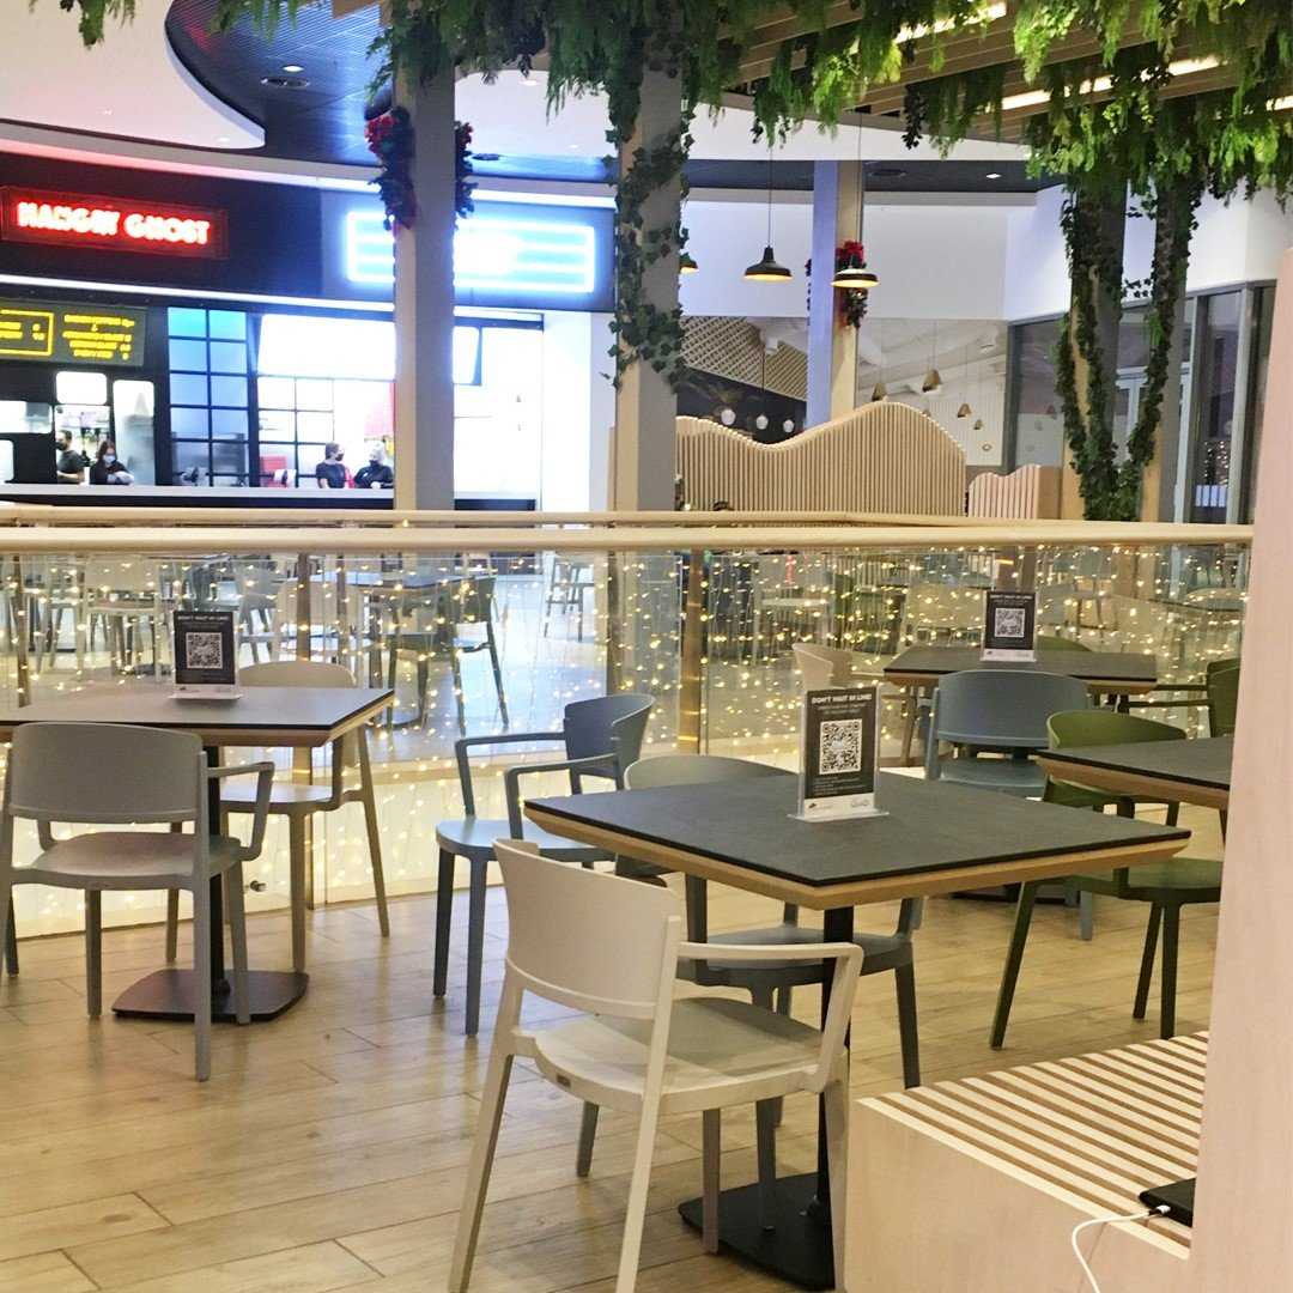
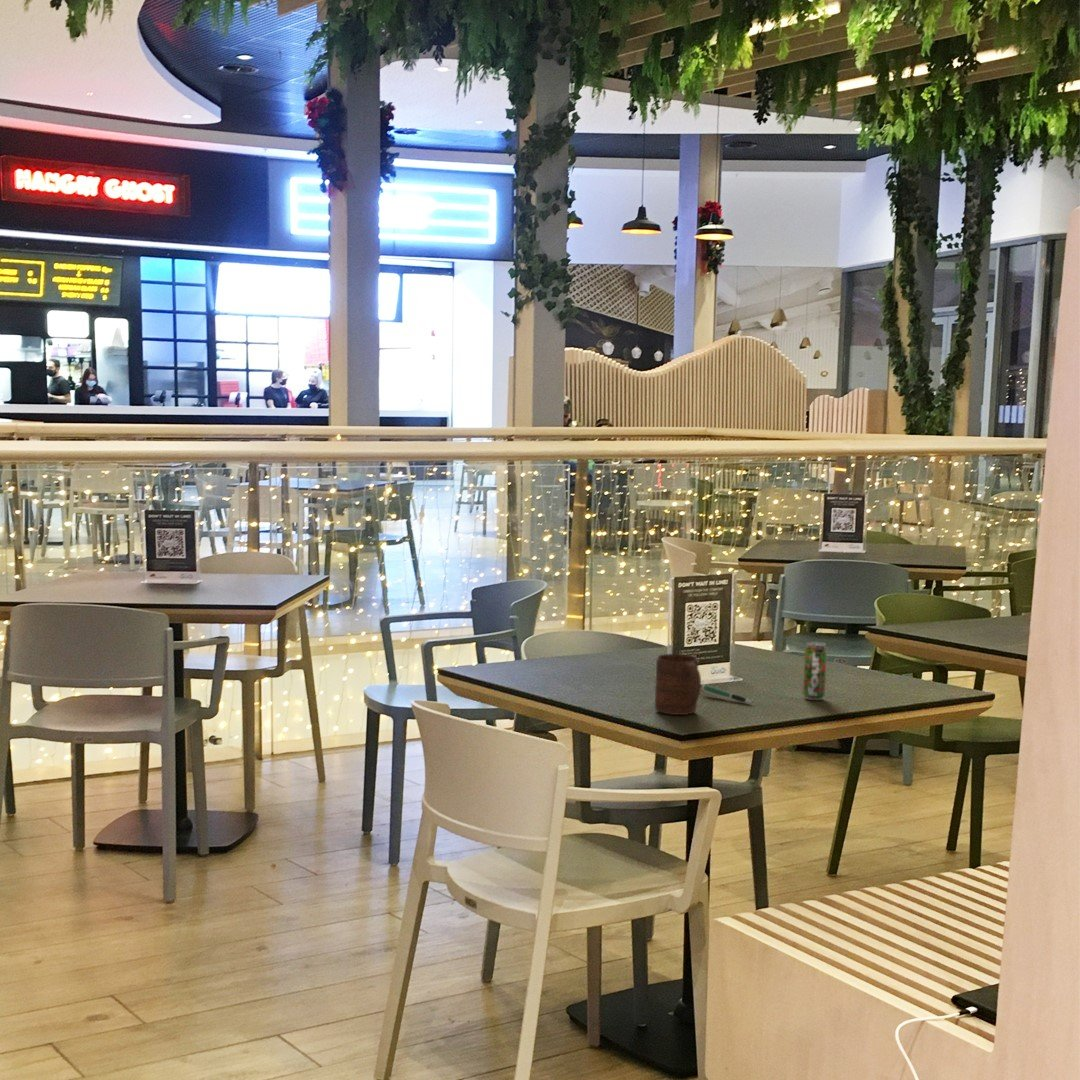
+ beverage can [801,641,828,701]
+ cup [654,653,702,716]
+ pen [701,684,753,704]
